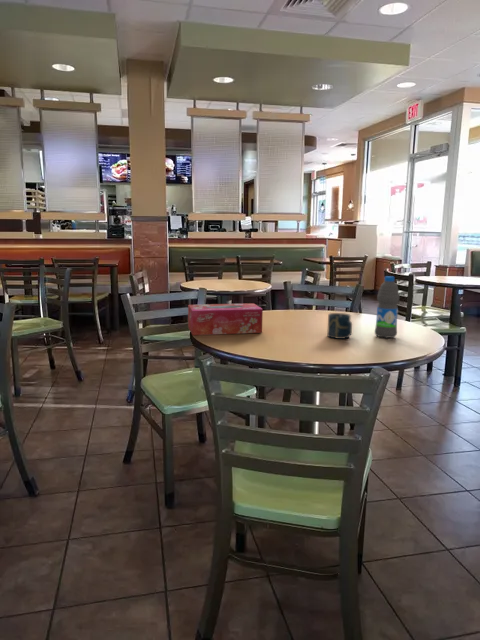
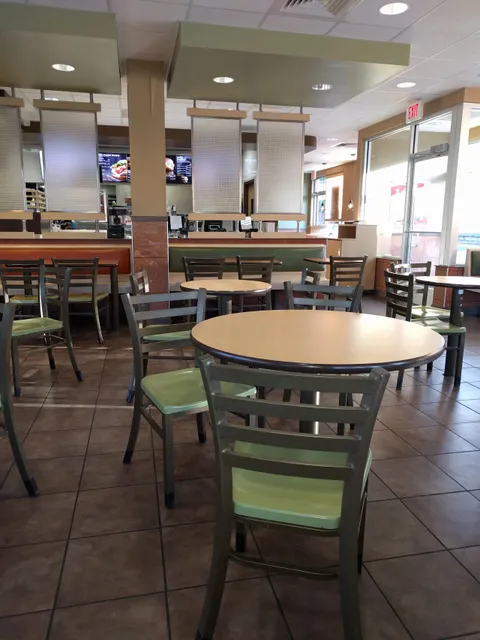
- water bottle [374,275,400,339]
- tissue box [187,302,264,336]
- cup [326,312,353,340]
